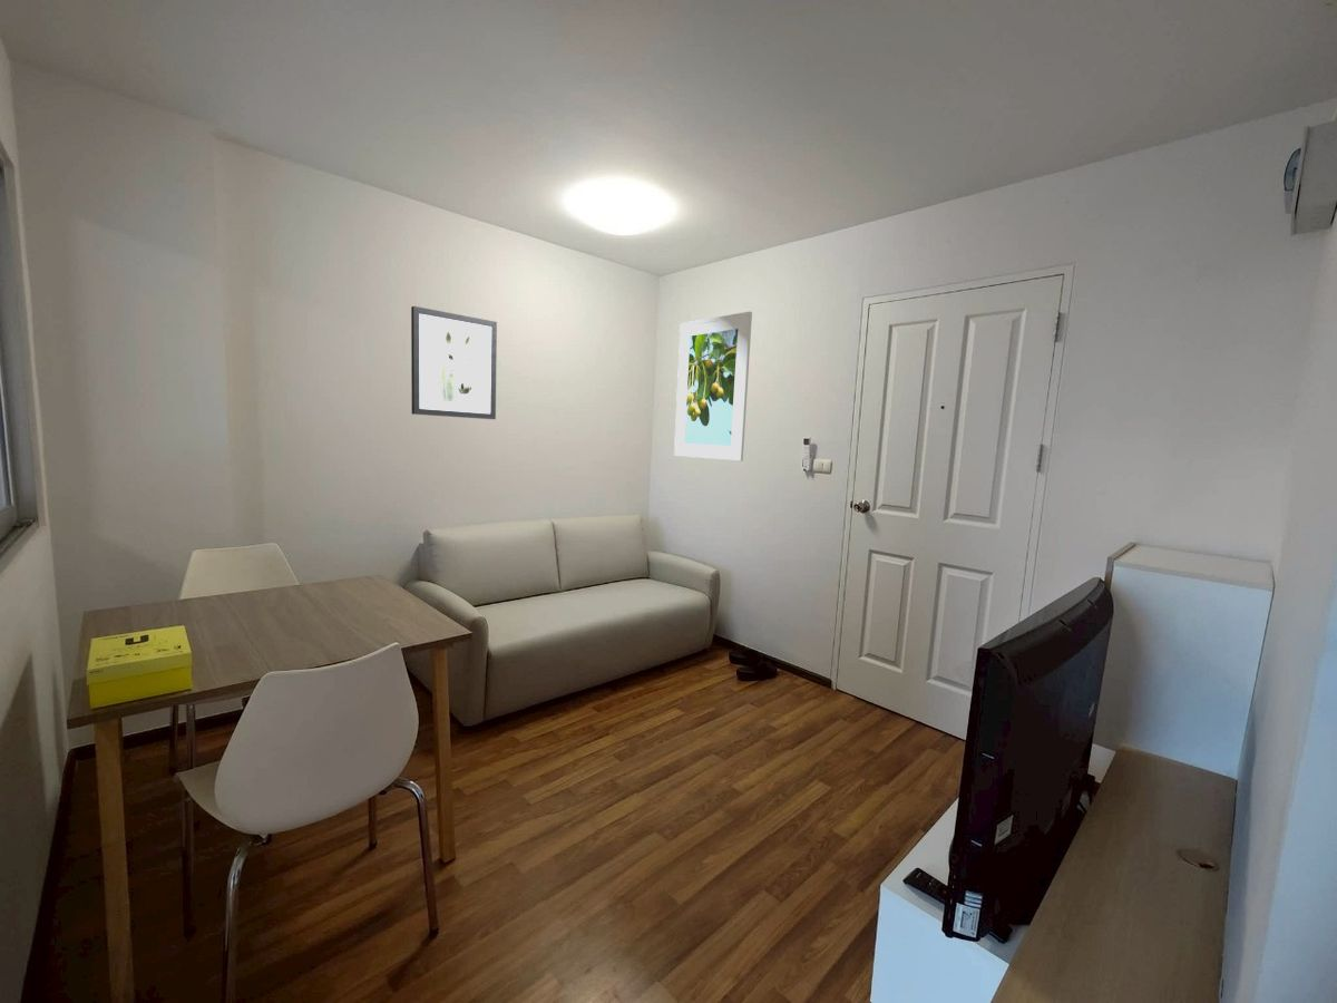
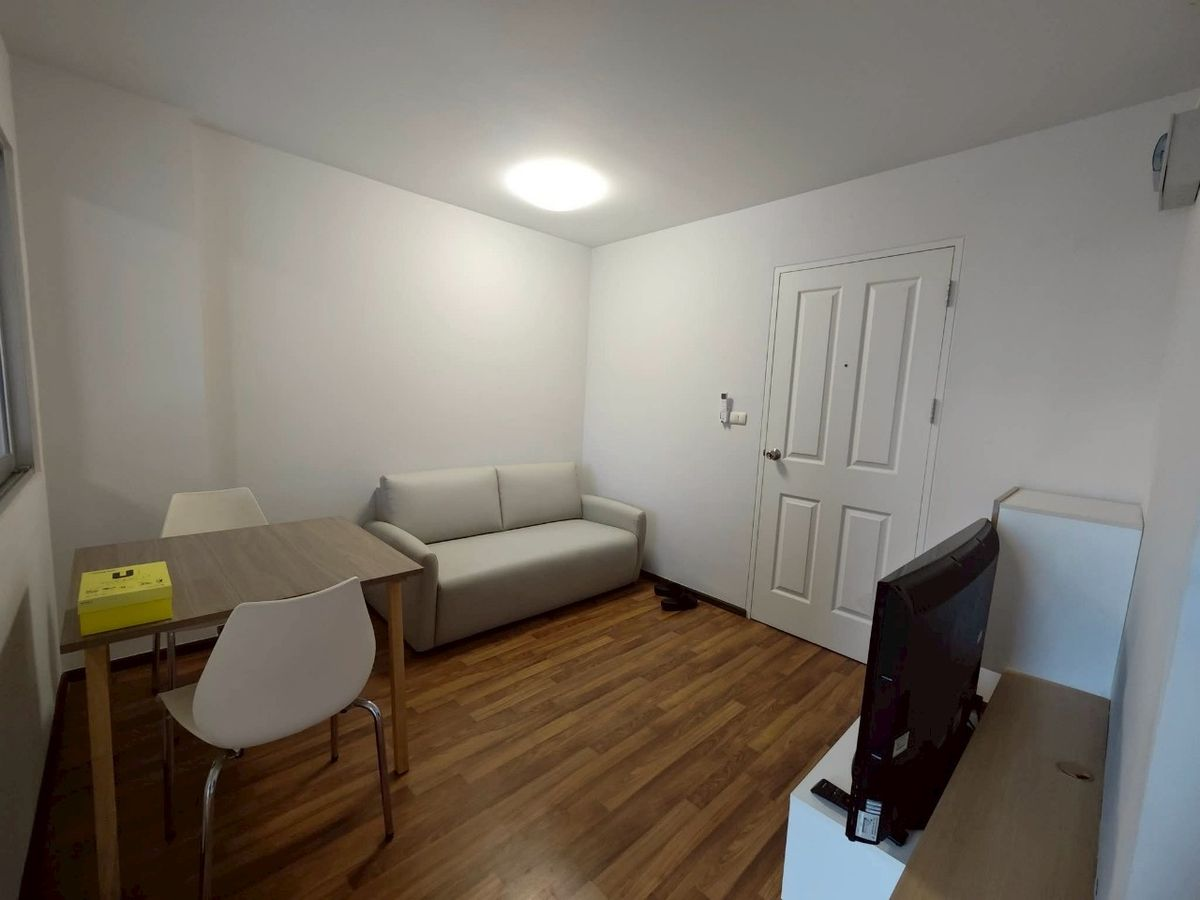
- wall art [410,305,498,420]
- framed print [673,311,753,462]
